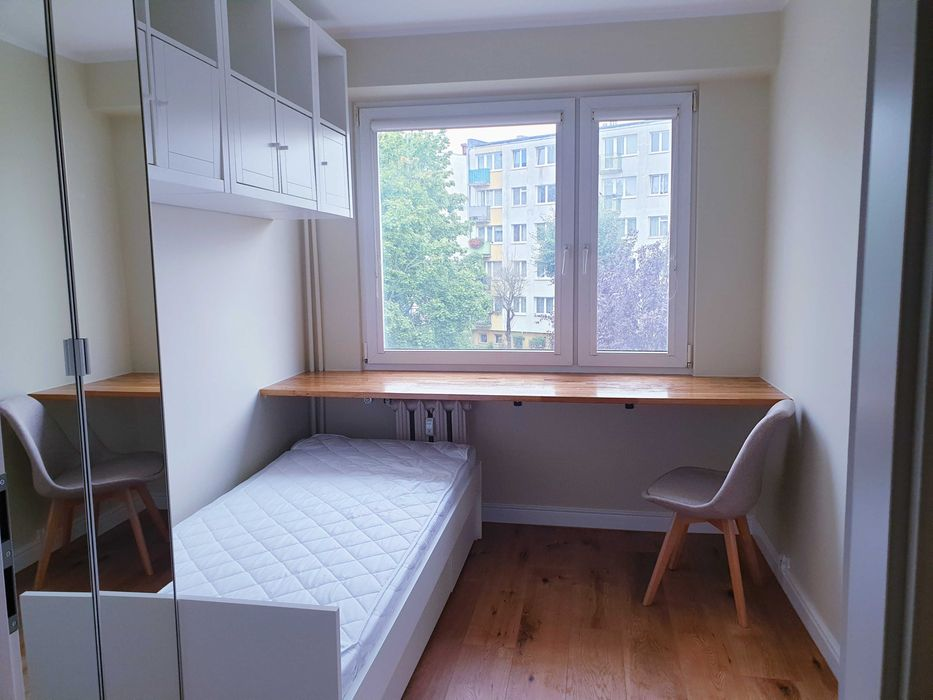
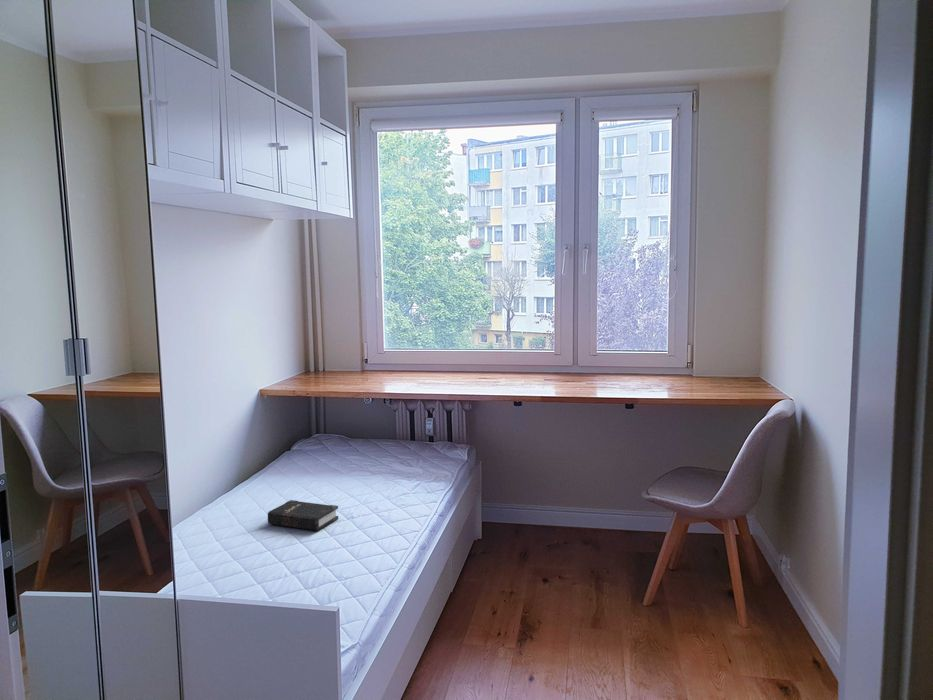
+ hardback book [267,499,339,531]
